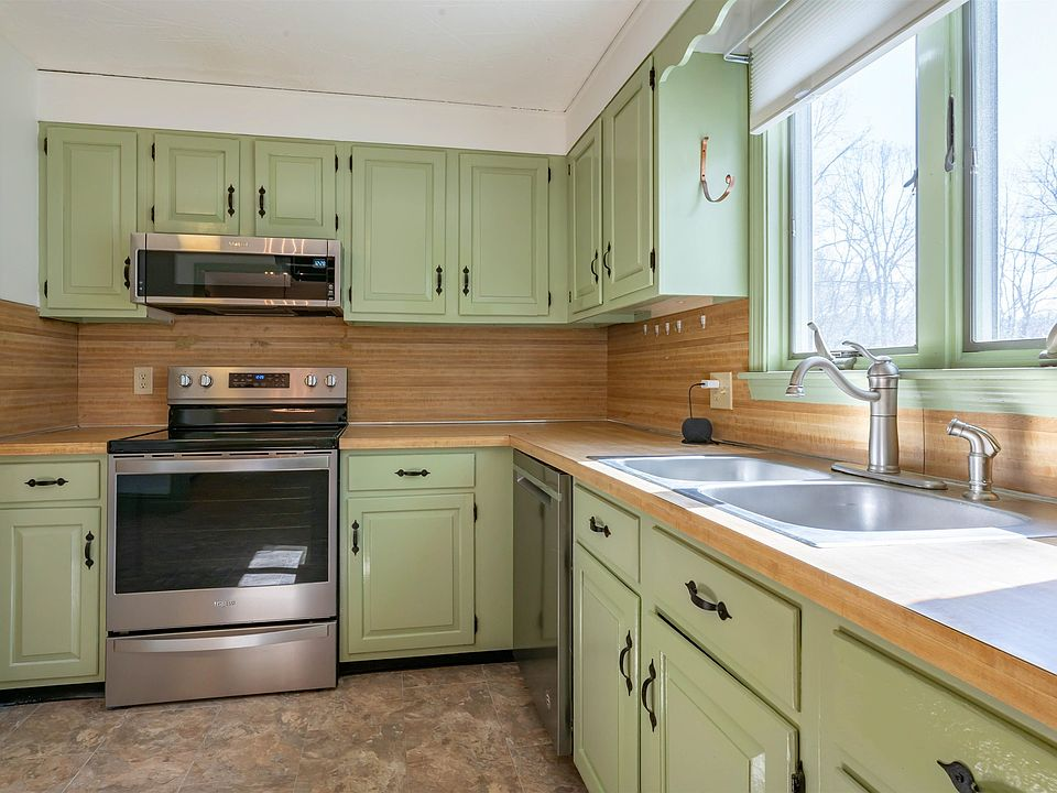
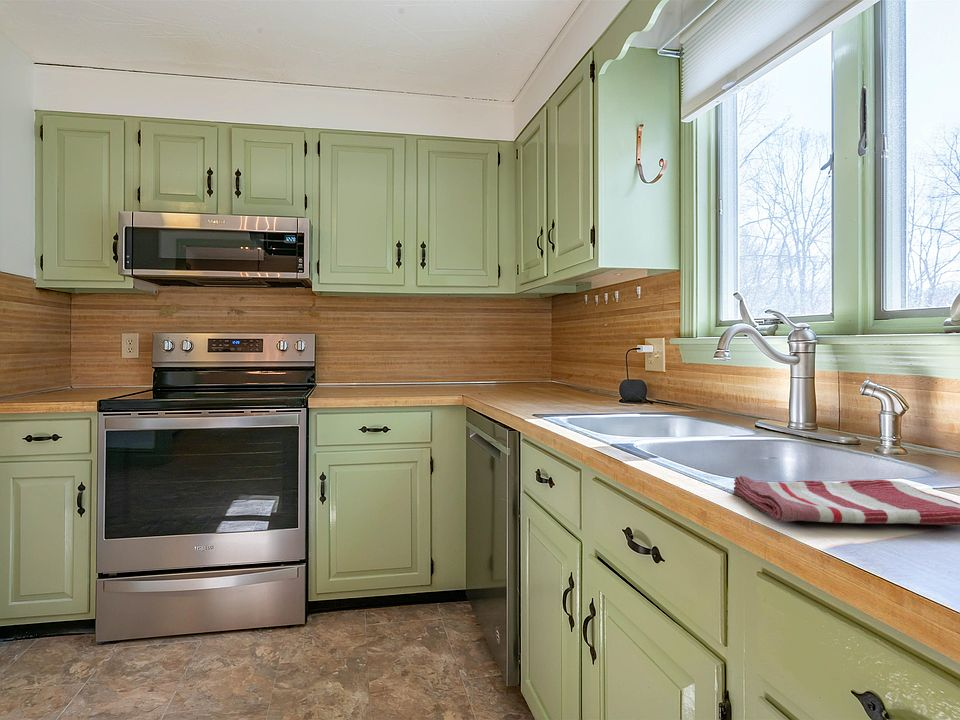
+ dish towel [733,475,960,526]
